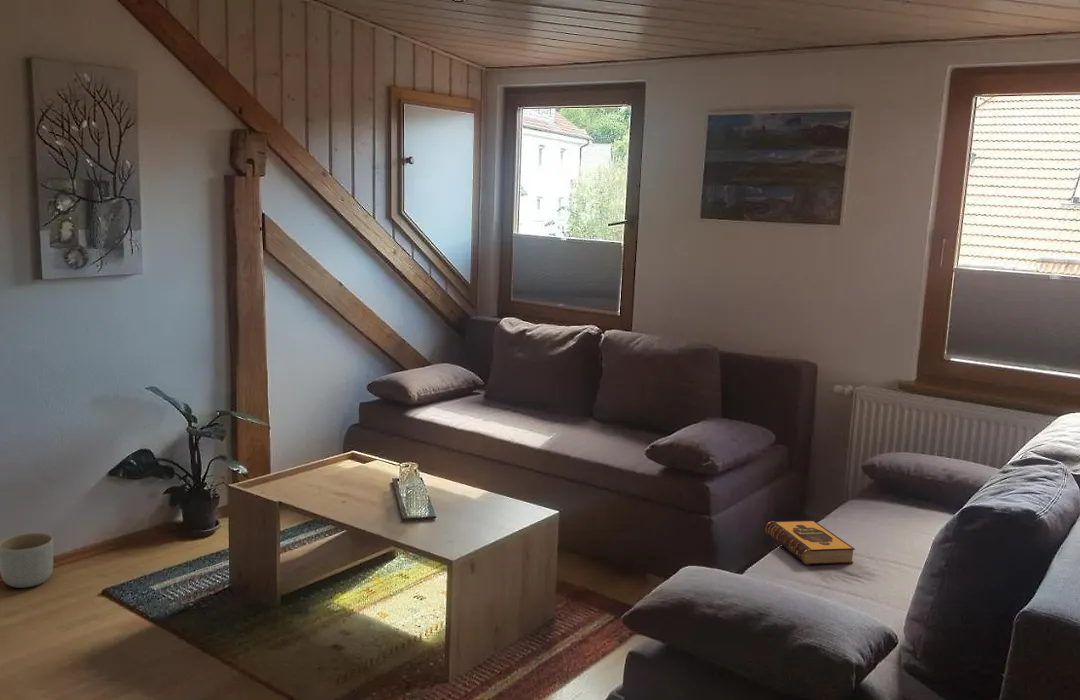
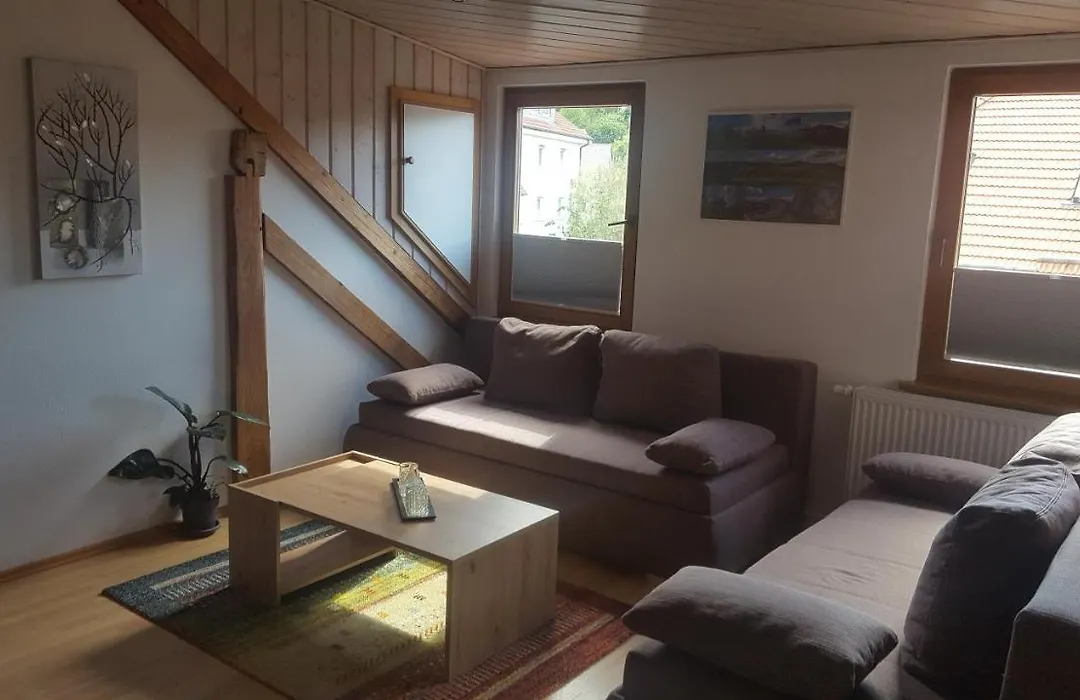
- hardback book [765,520,856,566]
- planter [0,532,54,589]
